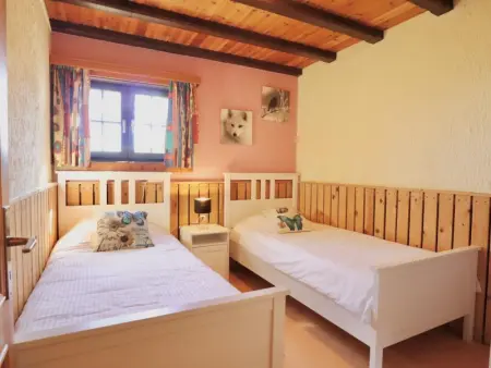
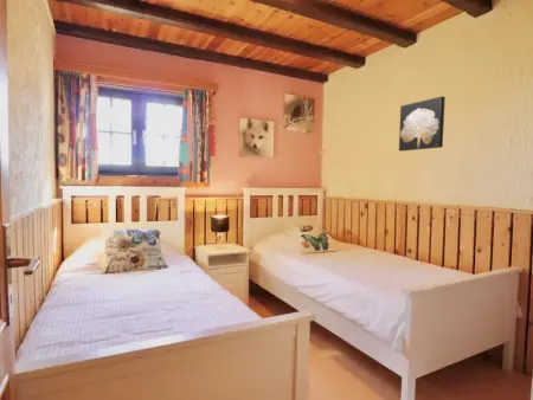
+ wall art [398,95,447,153]
